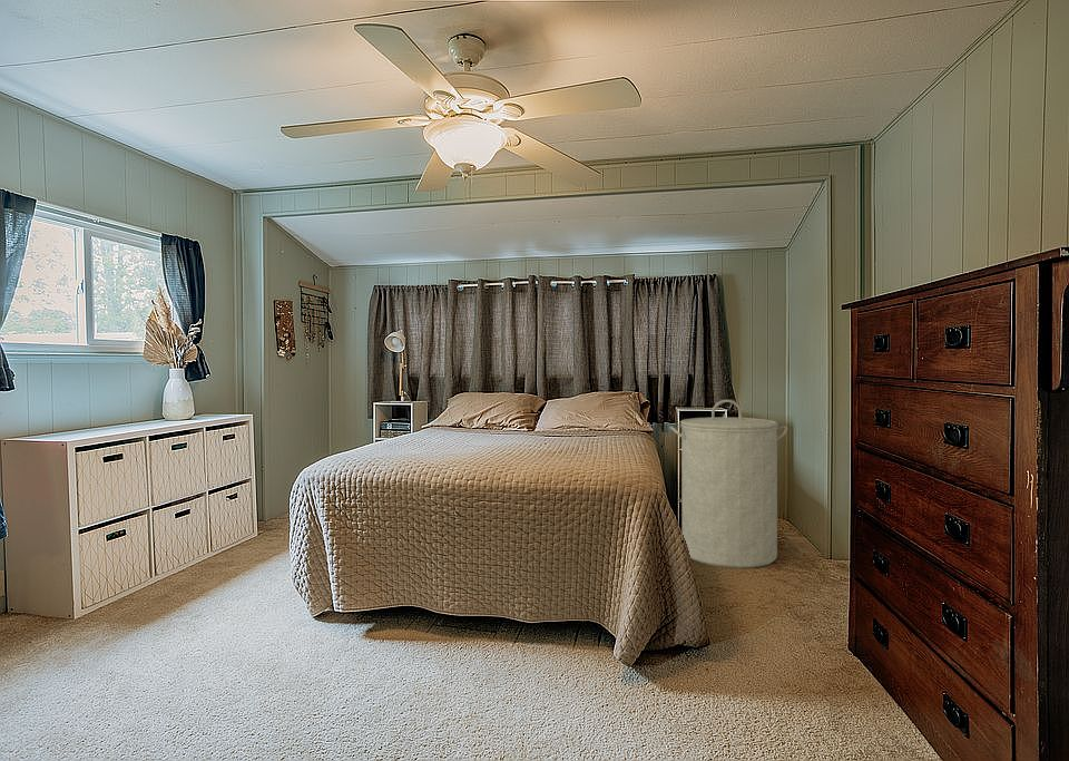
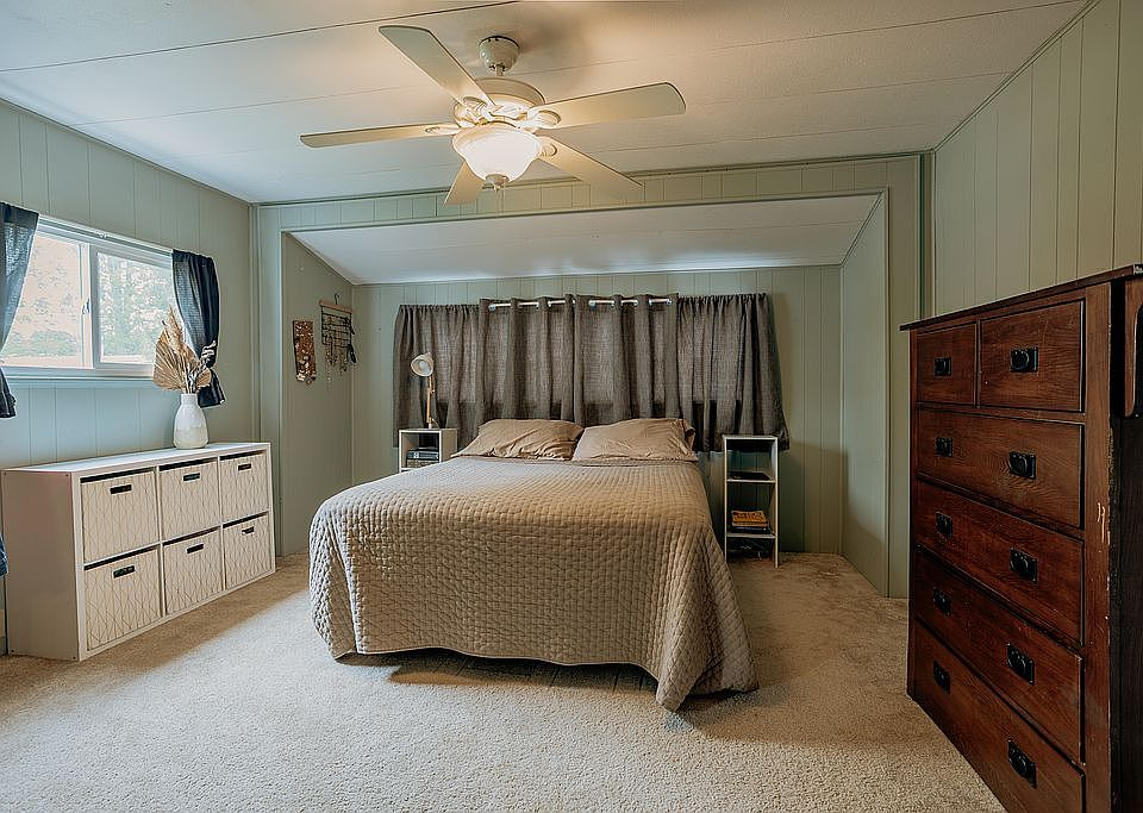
- laundry hamper [669,399,788,569]
